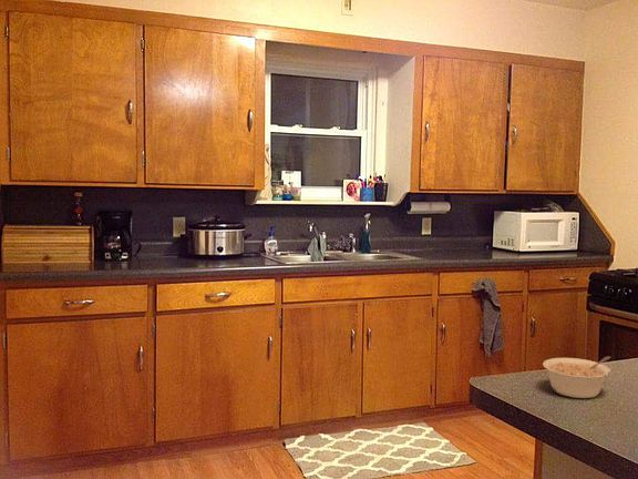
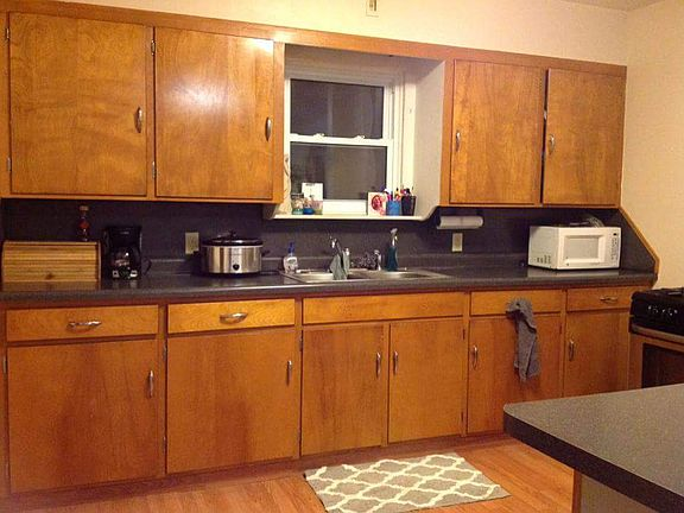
- legume [542,356,611,399]
